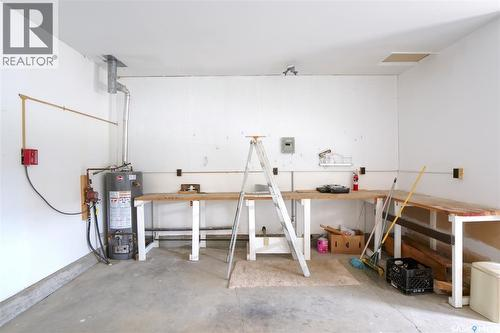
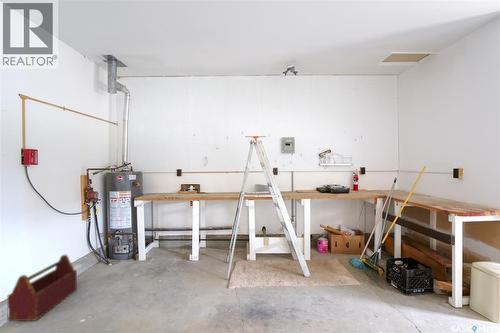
+ toolbox [7,254,78,322]
